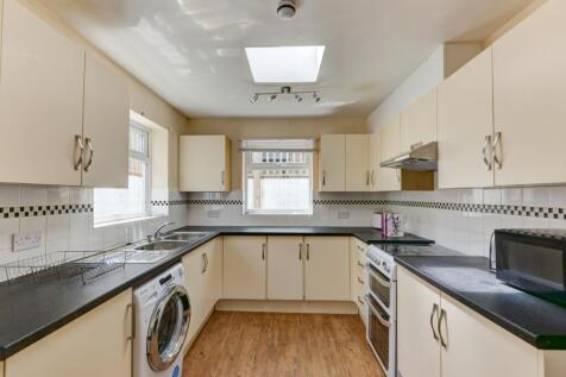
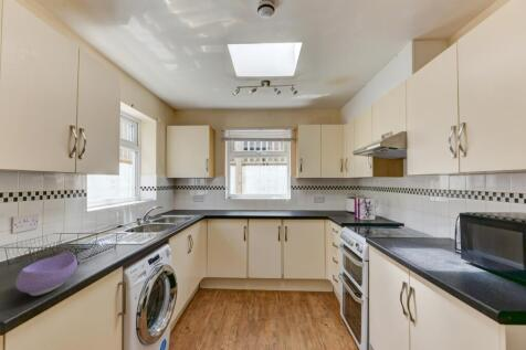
+ bowl [14,252,78,297]
